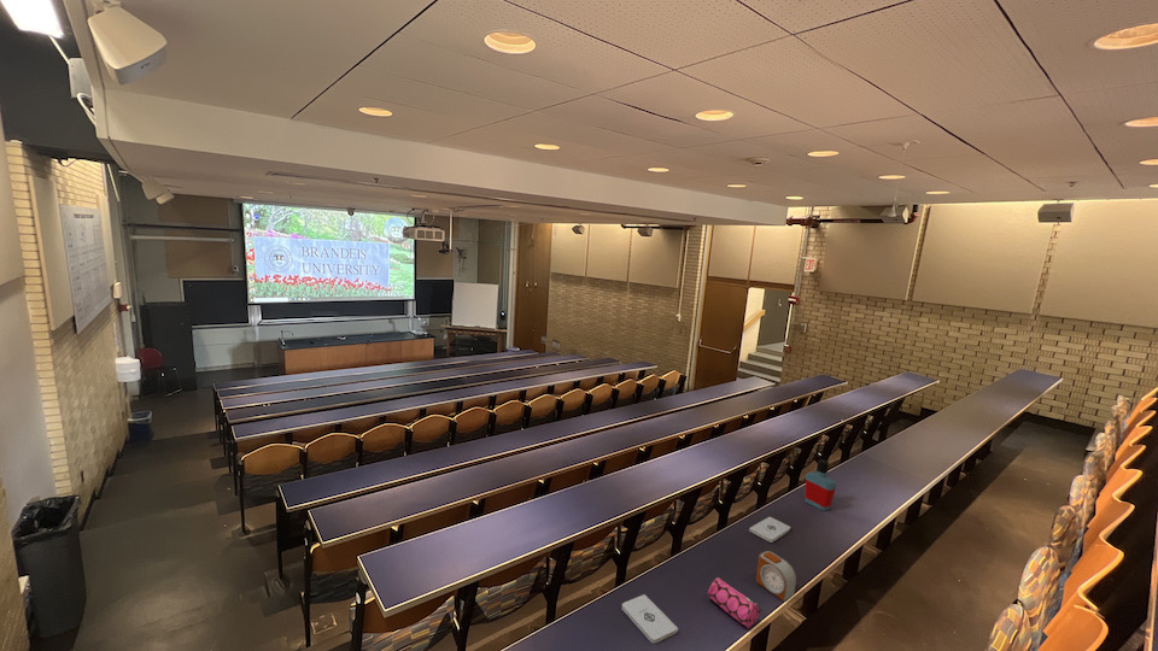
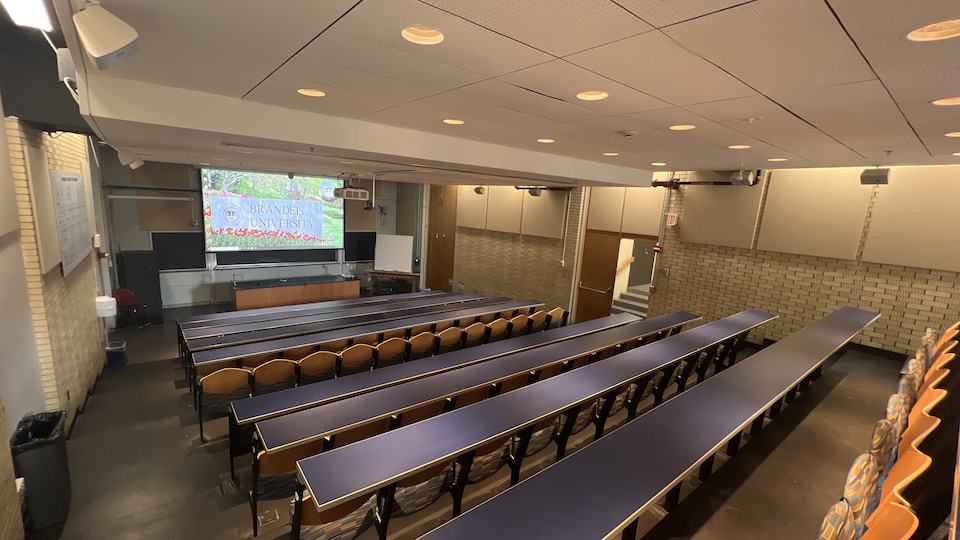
- pencil case [707,577,764,629]
- notepad [748,516,791,544]
- notepad [621,593,679,645]
- bottle [803,458,837,512]
- alarm clock [755,550,797,602]
